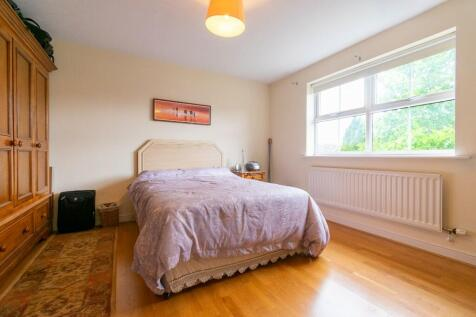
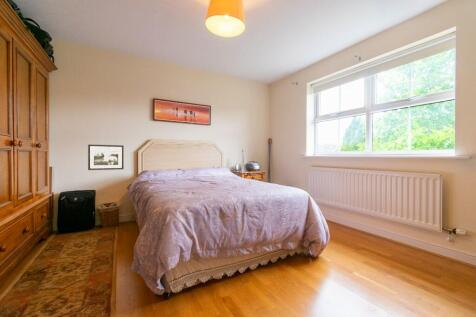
+ picture frame [87,144,125,171]
